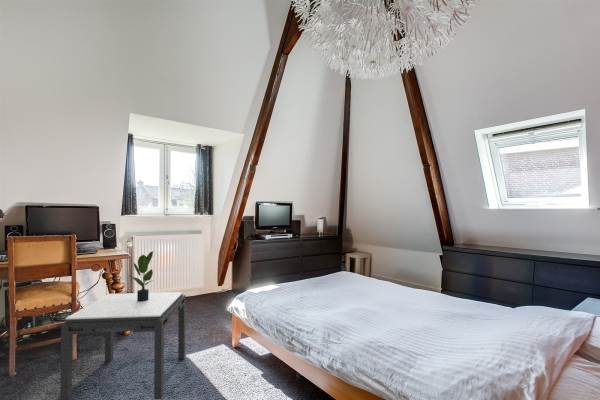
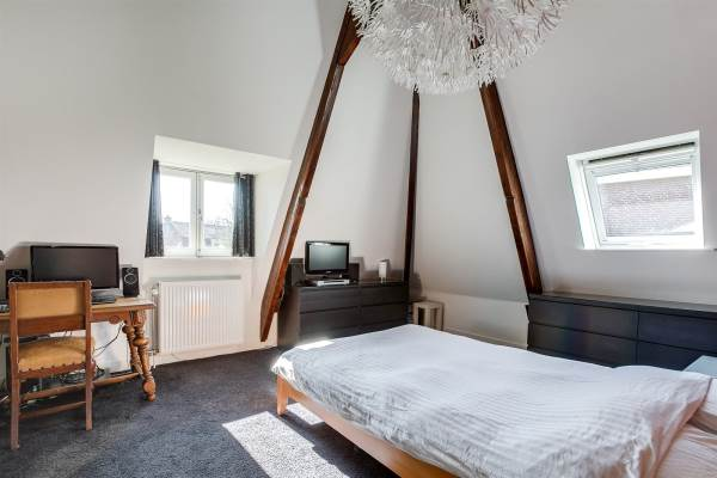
- side table [59,291,187,400]
- potted plant [127,250,154,302]
